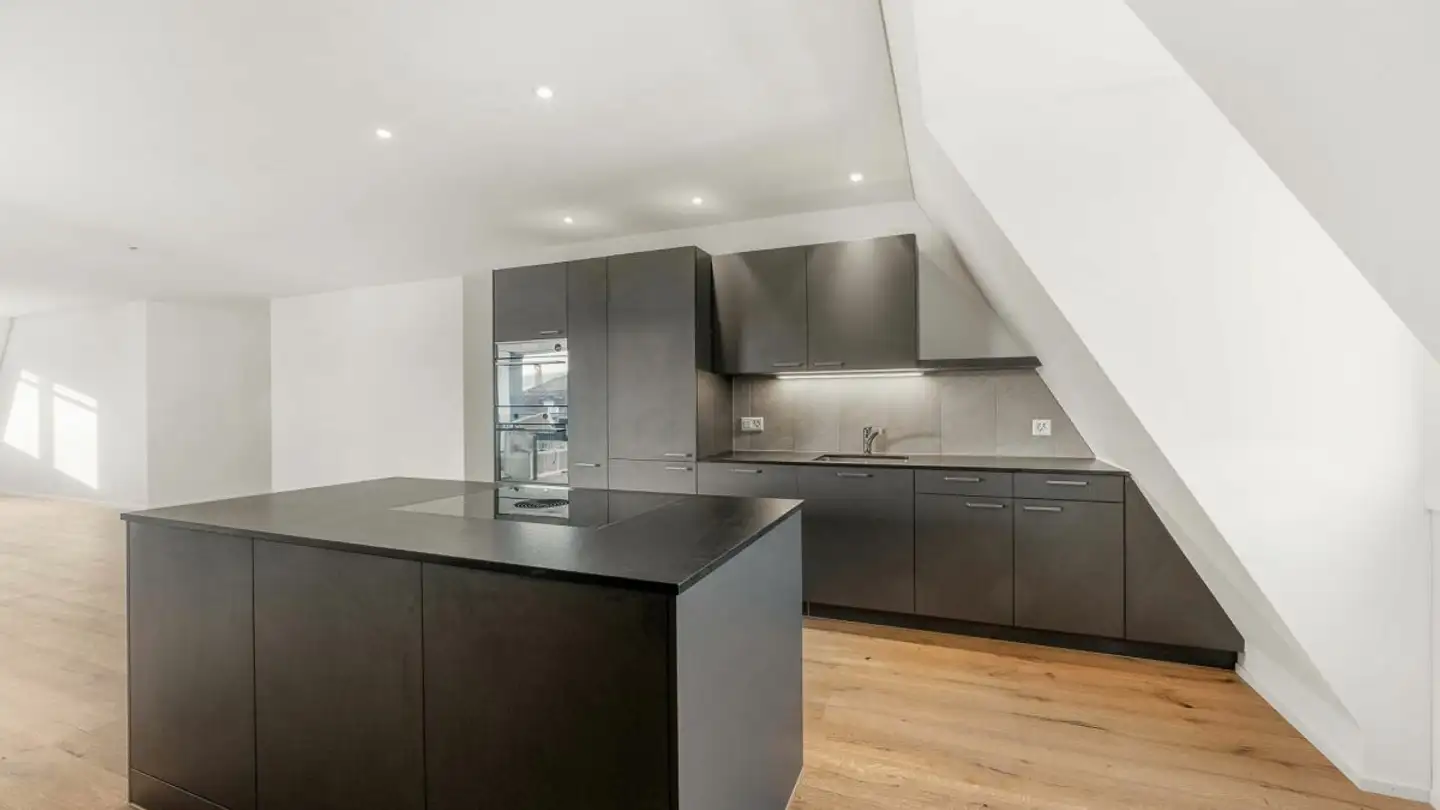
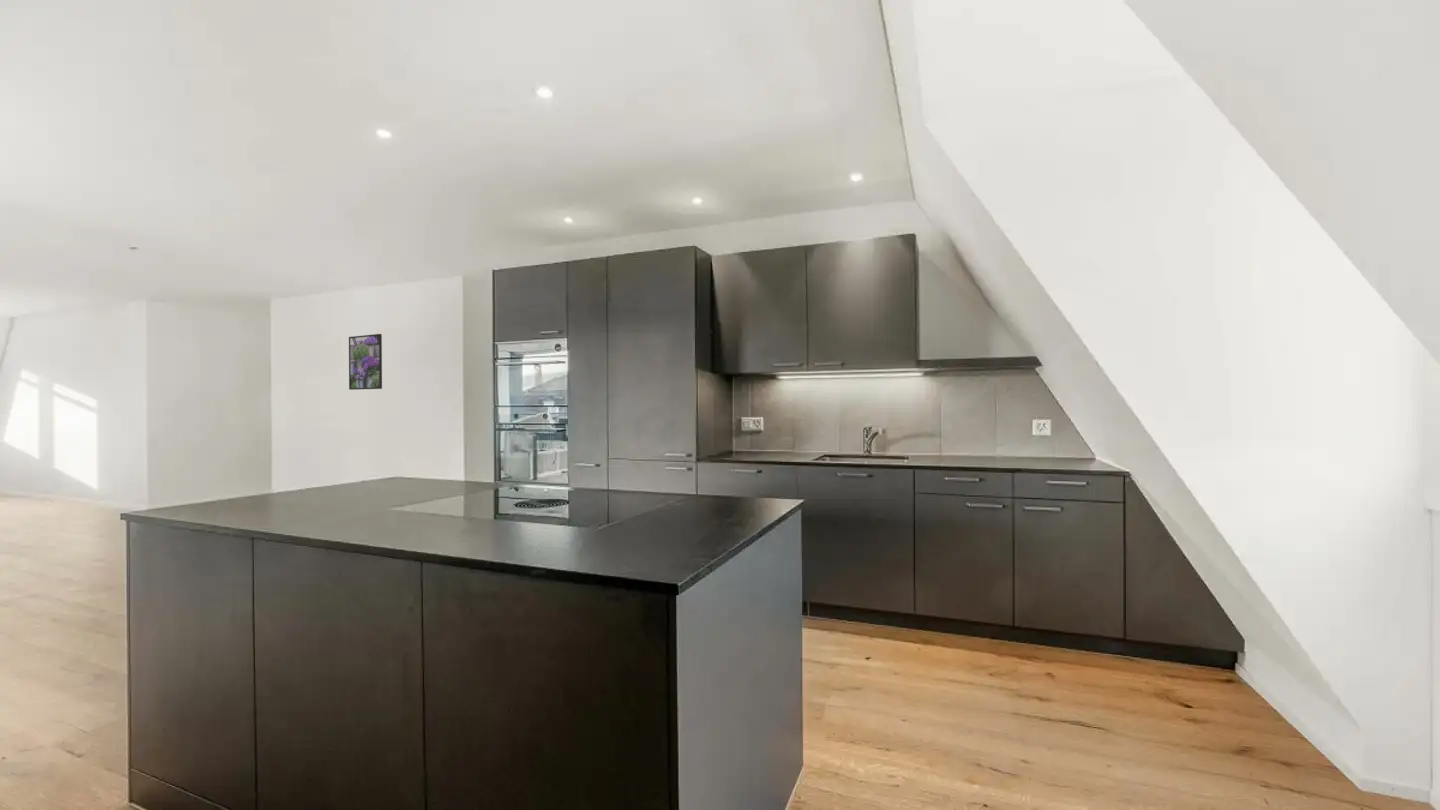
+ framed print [348,333,383,391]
